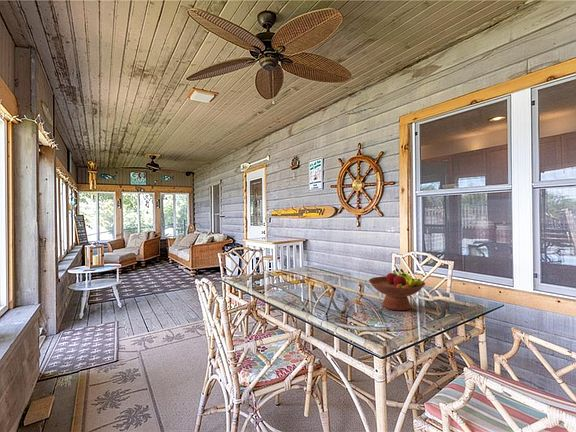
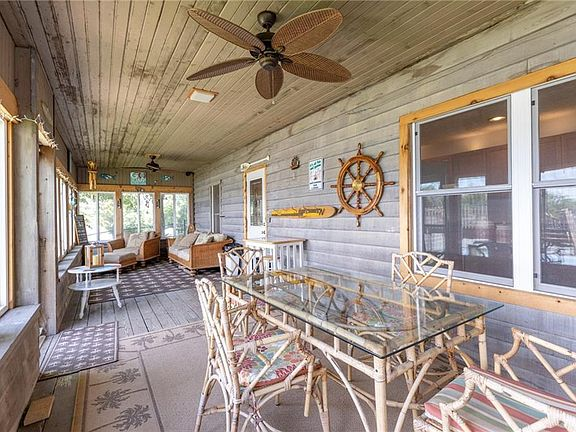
- fruit bowl [368,268,426,312]
